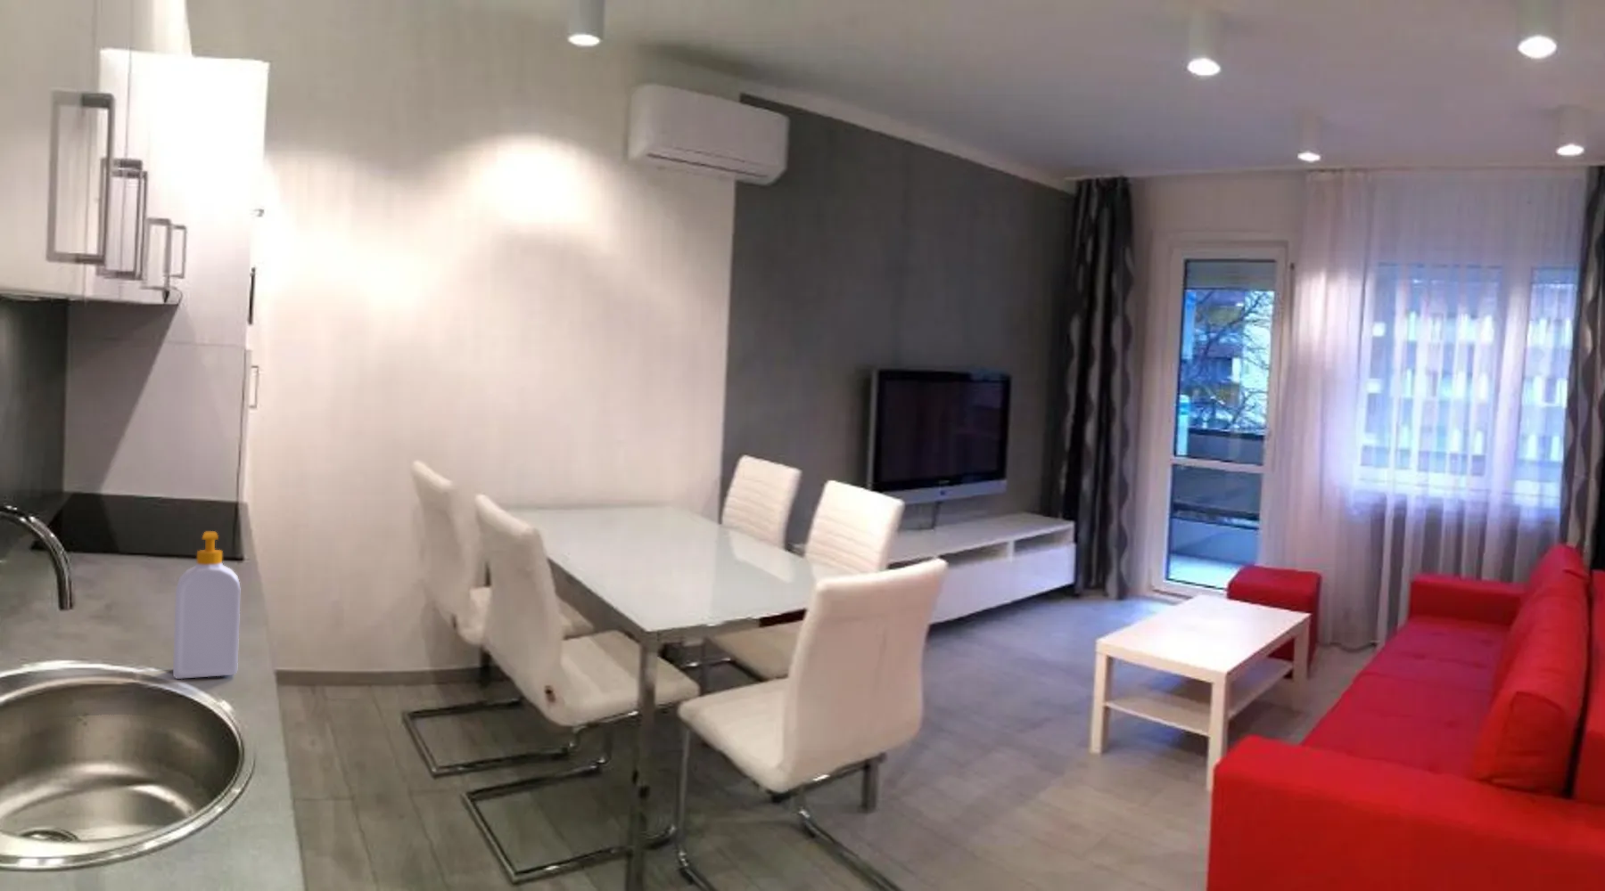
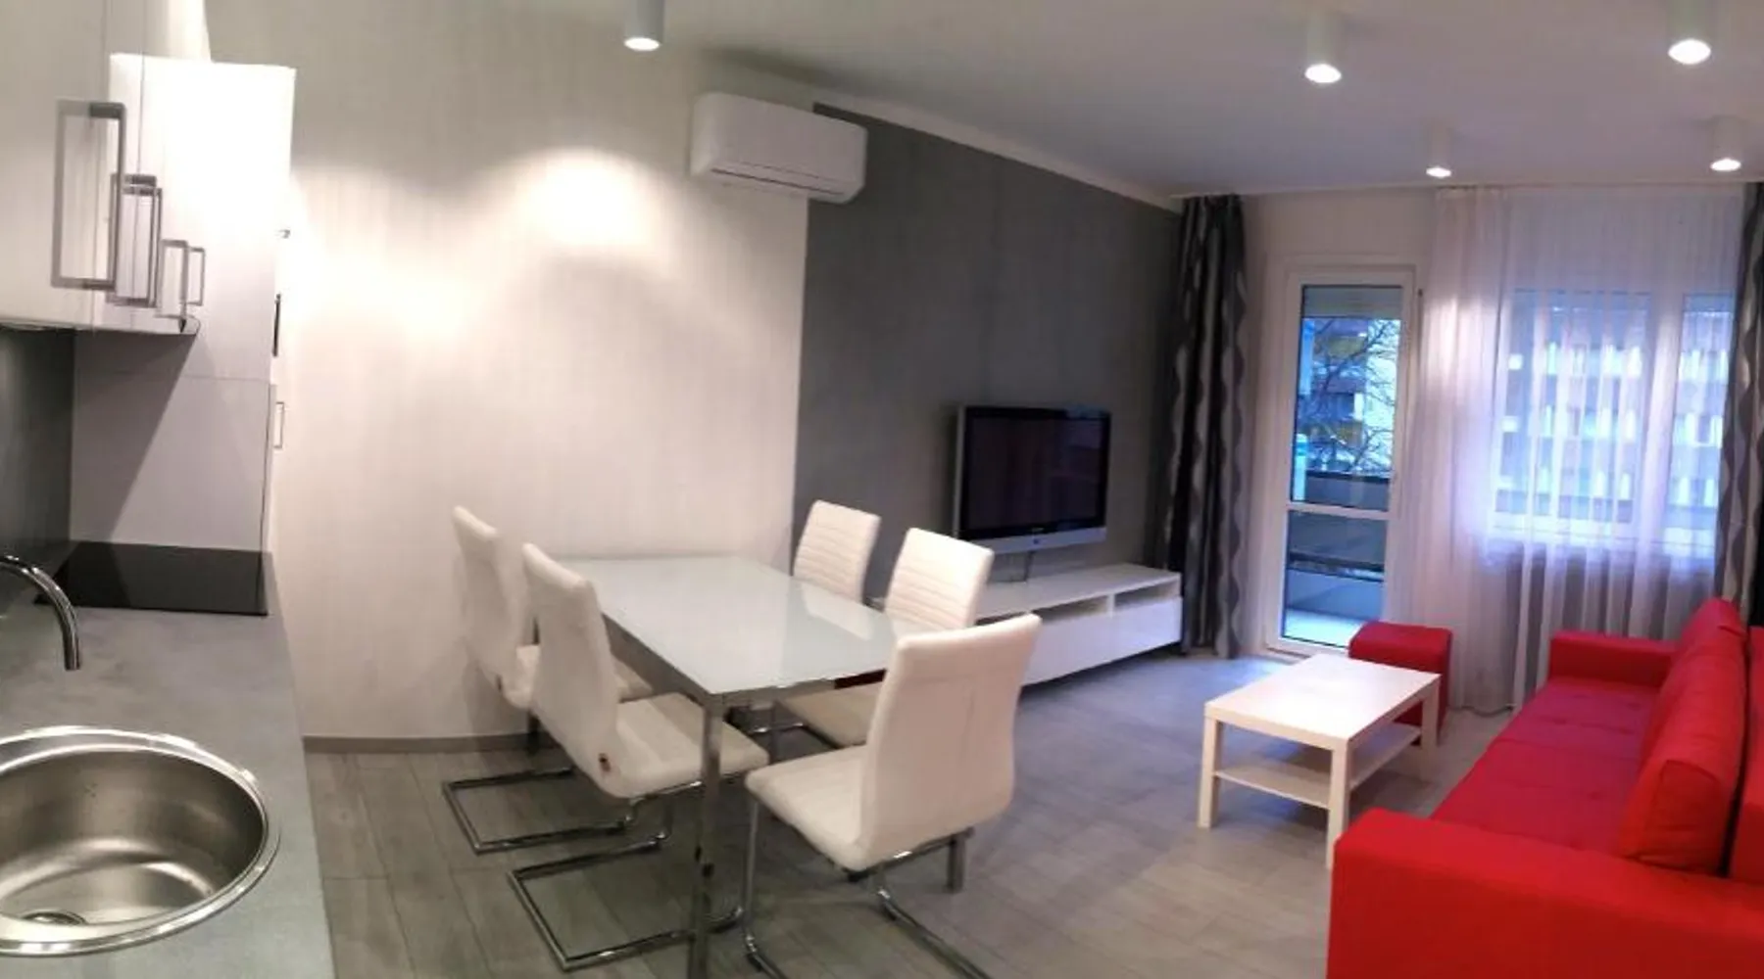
- soap bottle [172,531,240,680]
